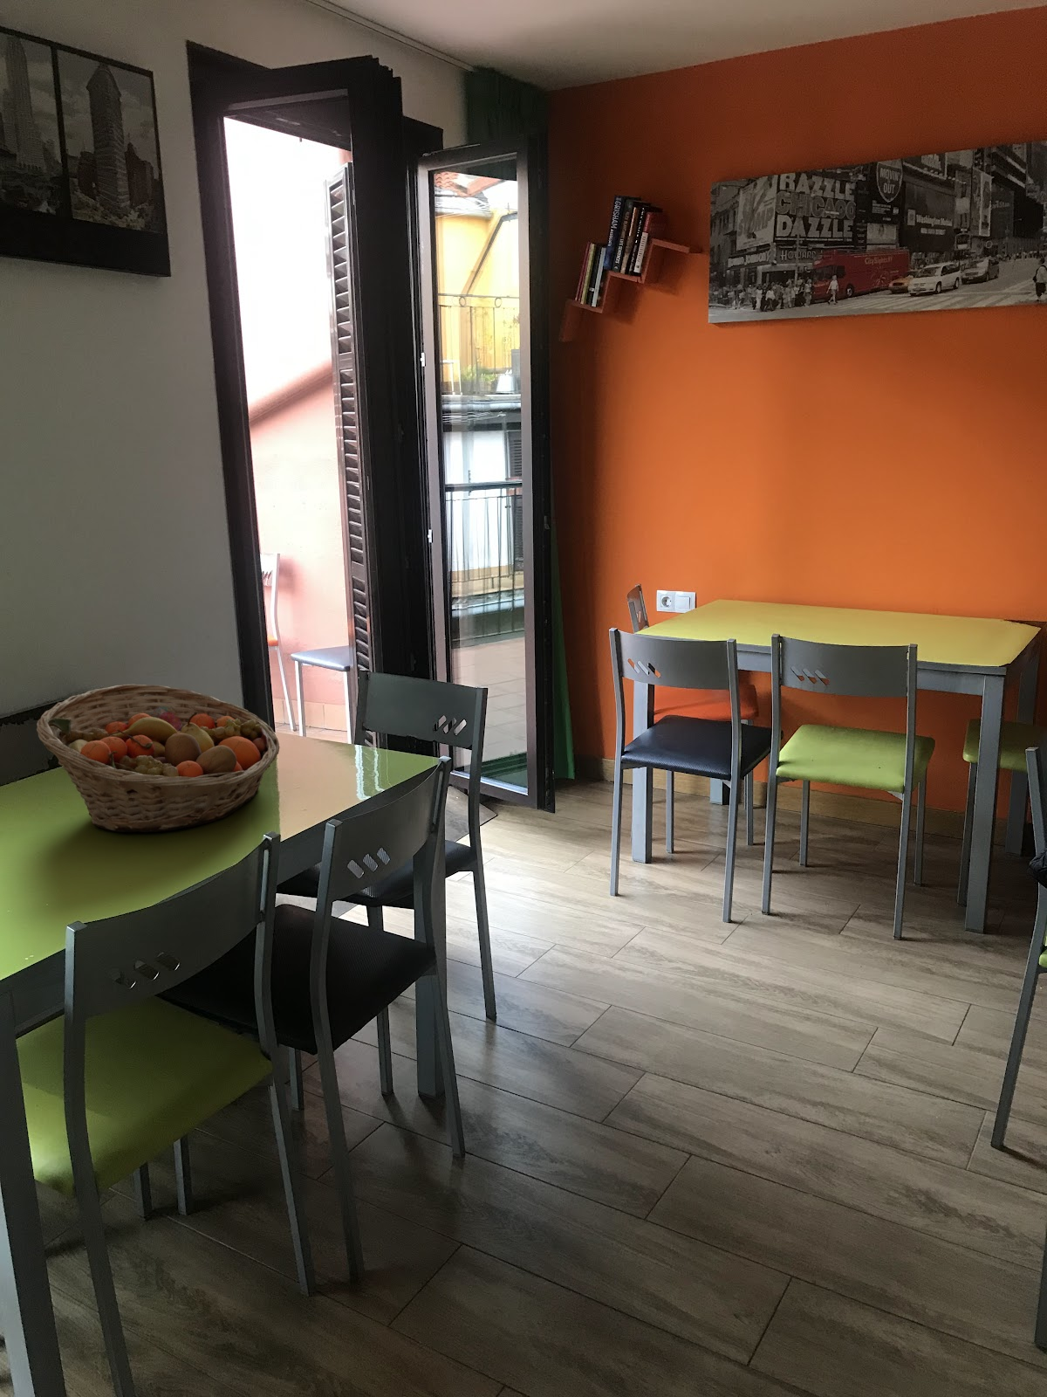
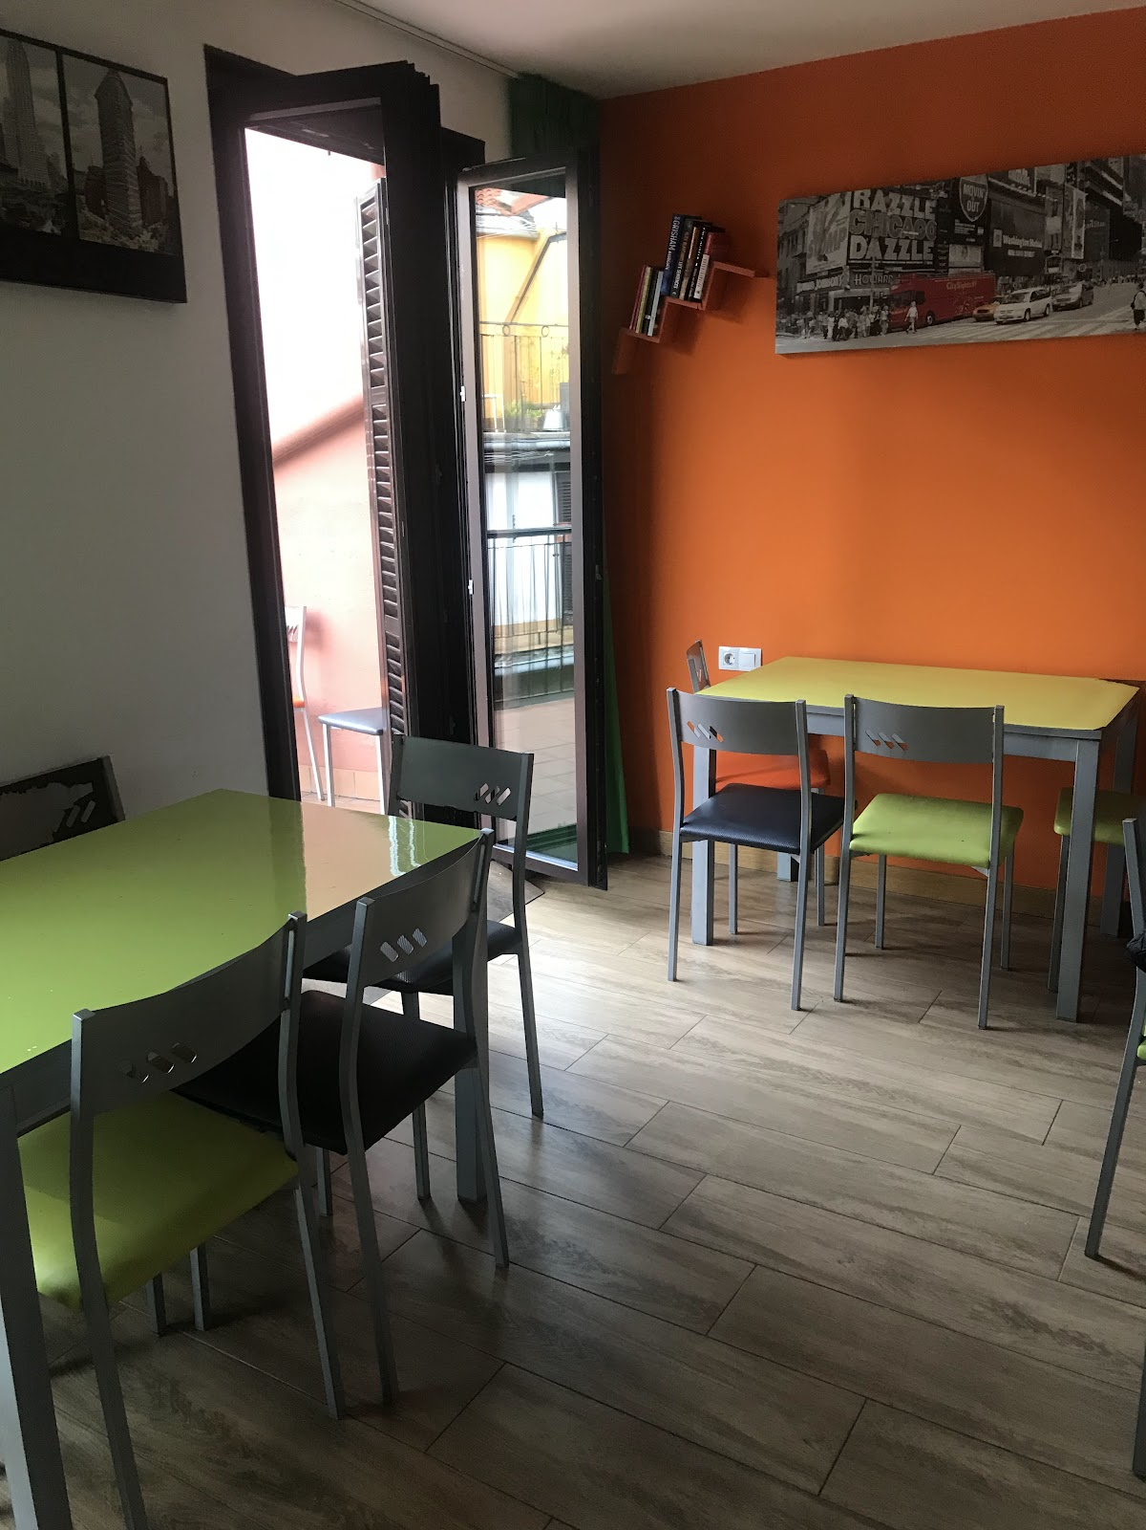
- fruit basket [36,684,280,833]
